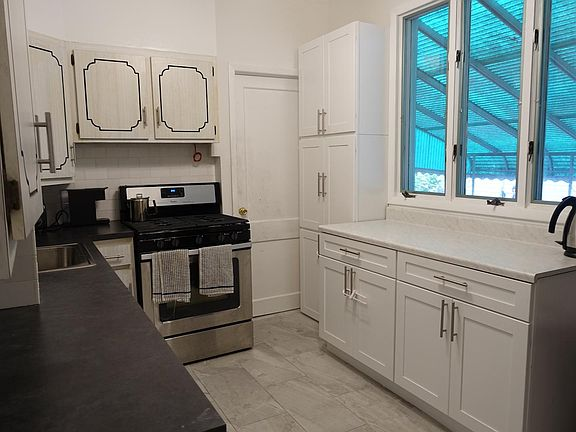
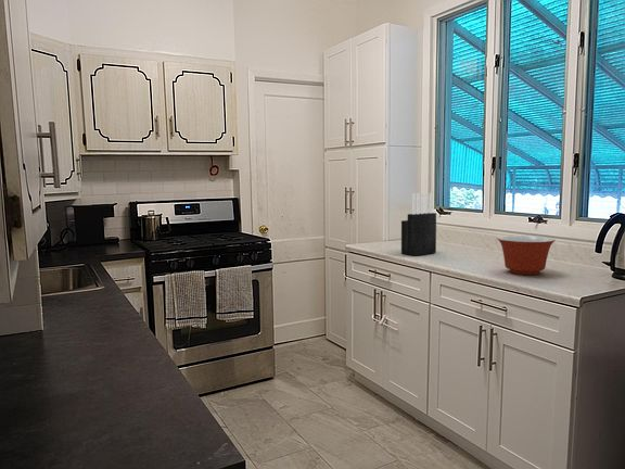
+ knife block [400,192,437,257]
+ mixing bowl [496,234,556,276]
